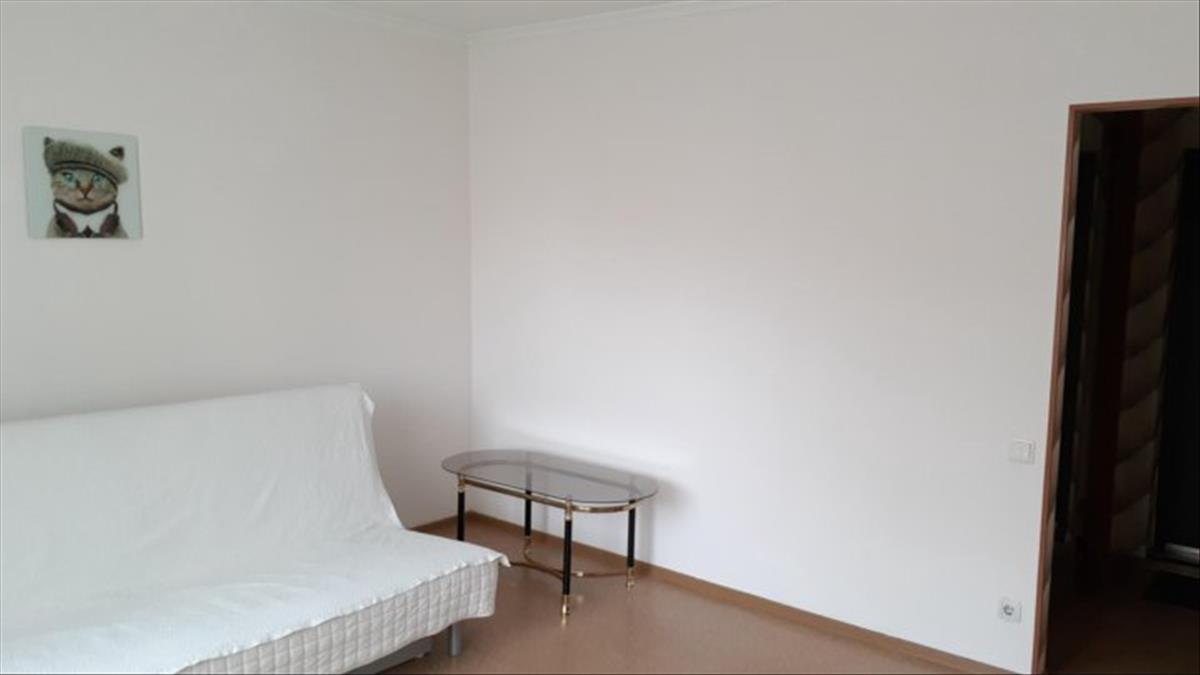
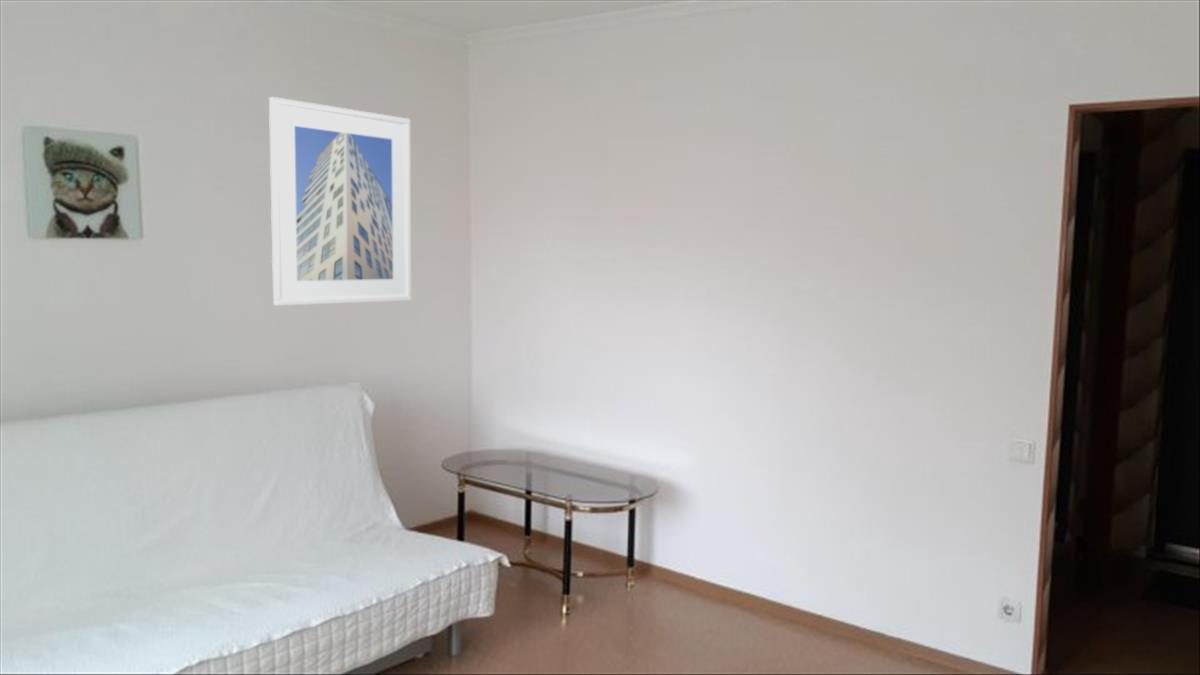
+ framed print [268,96,412,307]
